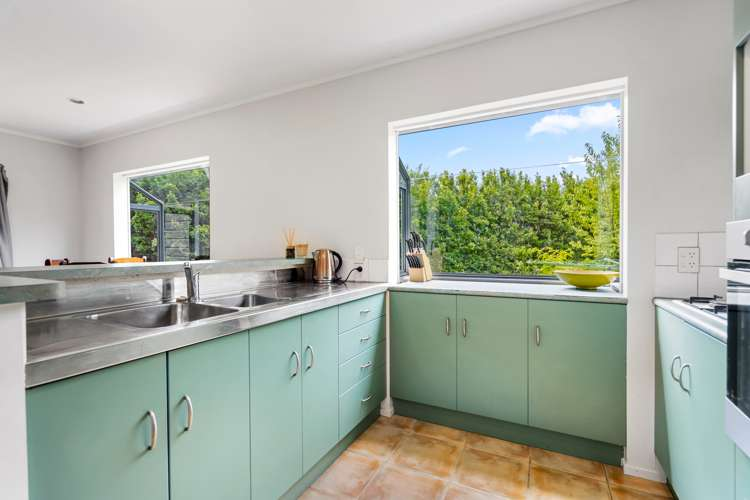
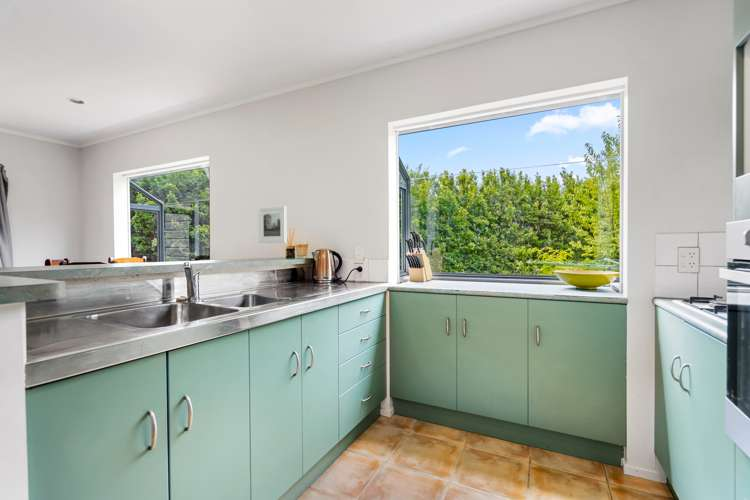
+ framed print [257,205,288,244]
